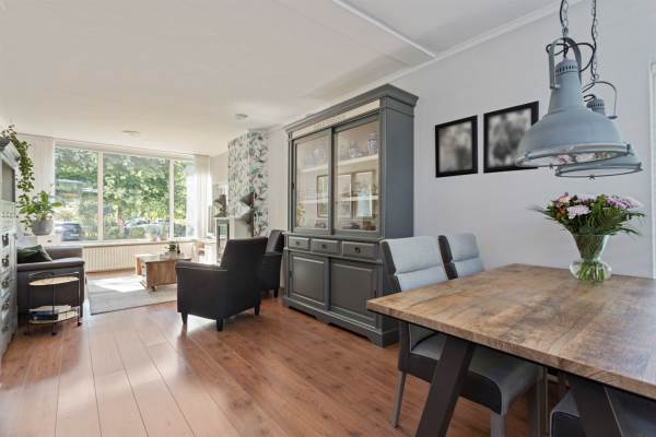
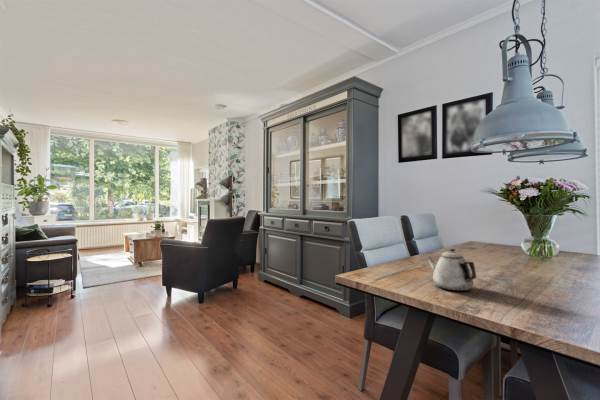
+ teapot [427,248,477,292]
